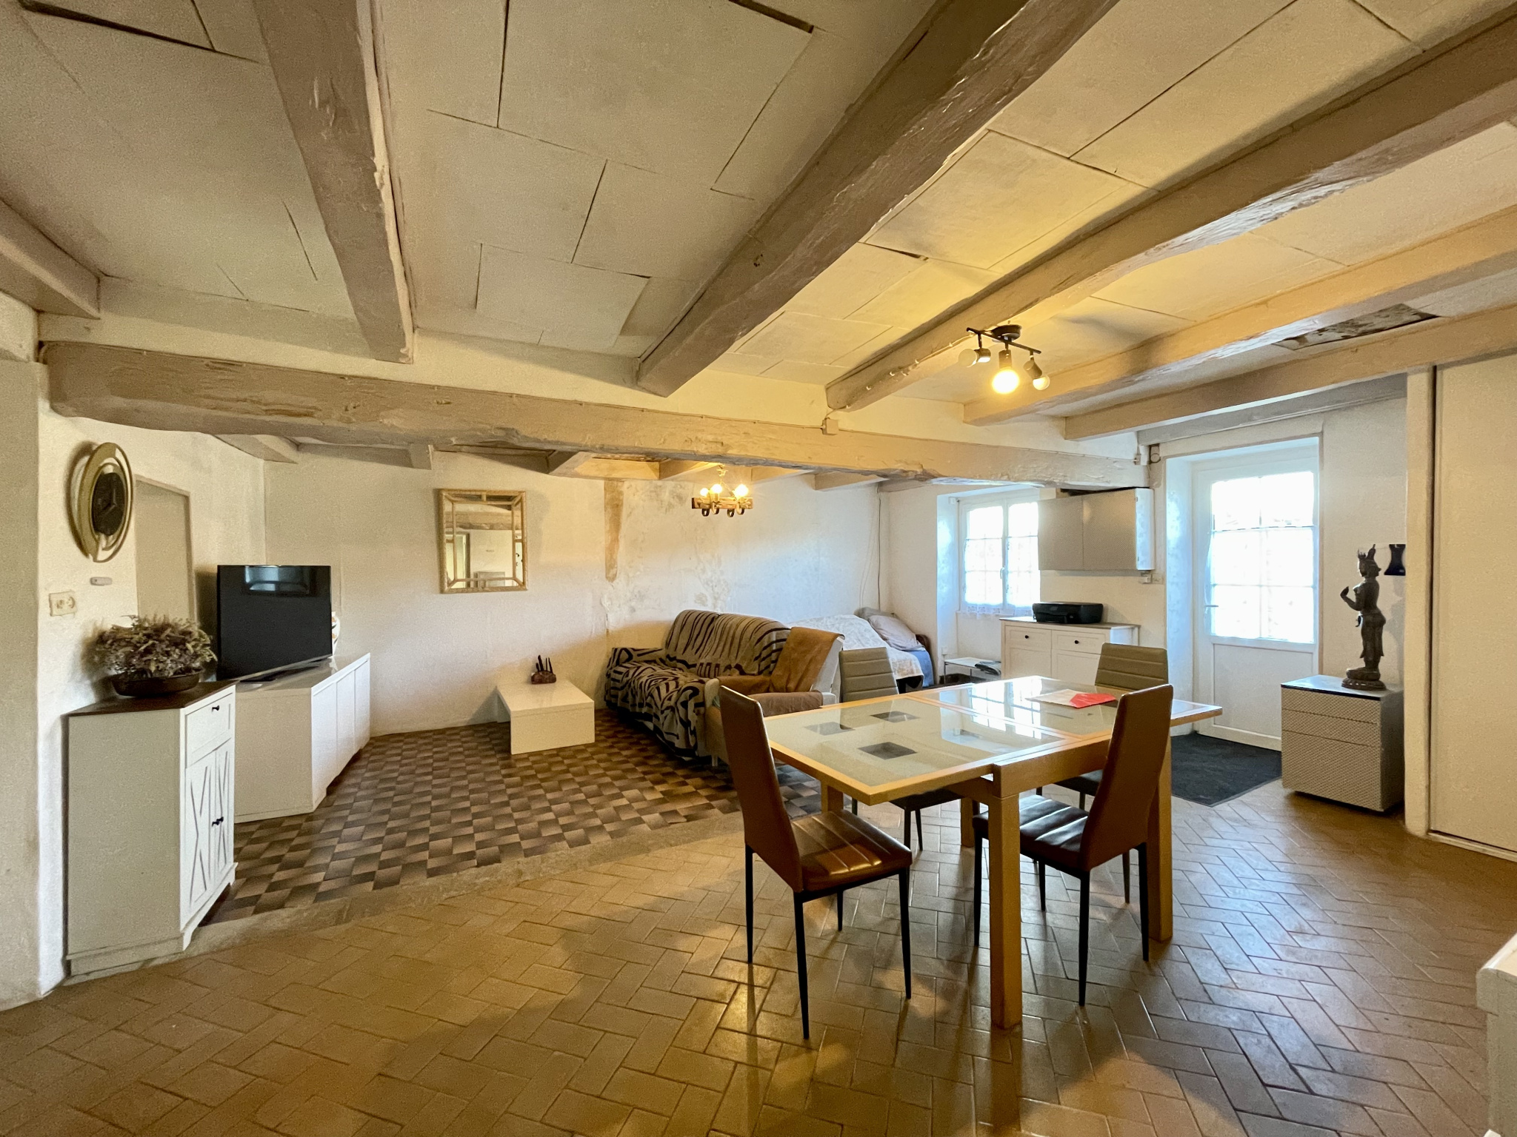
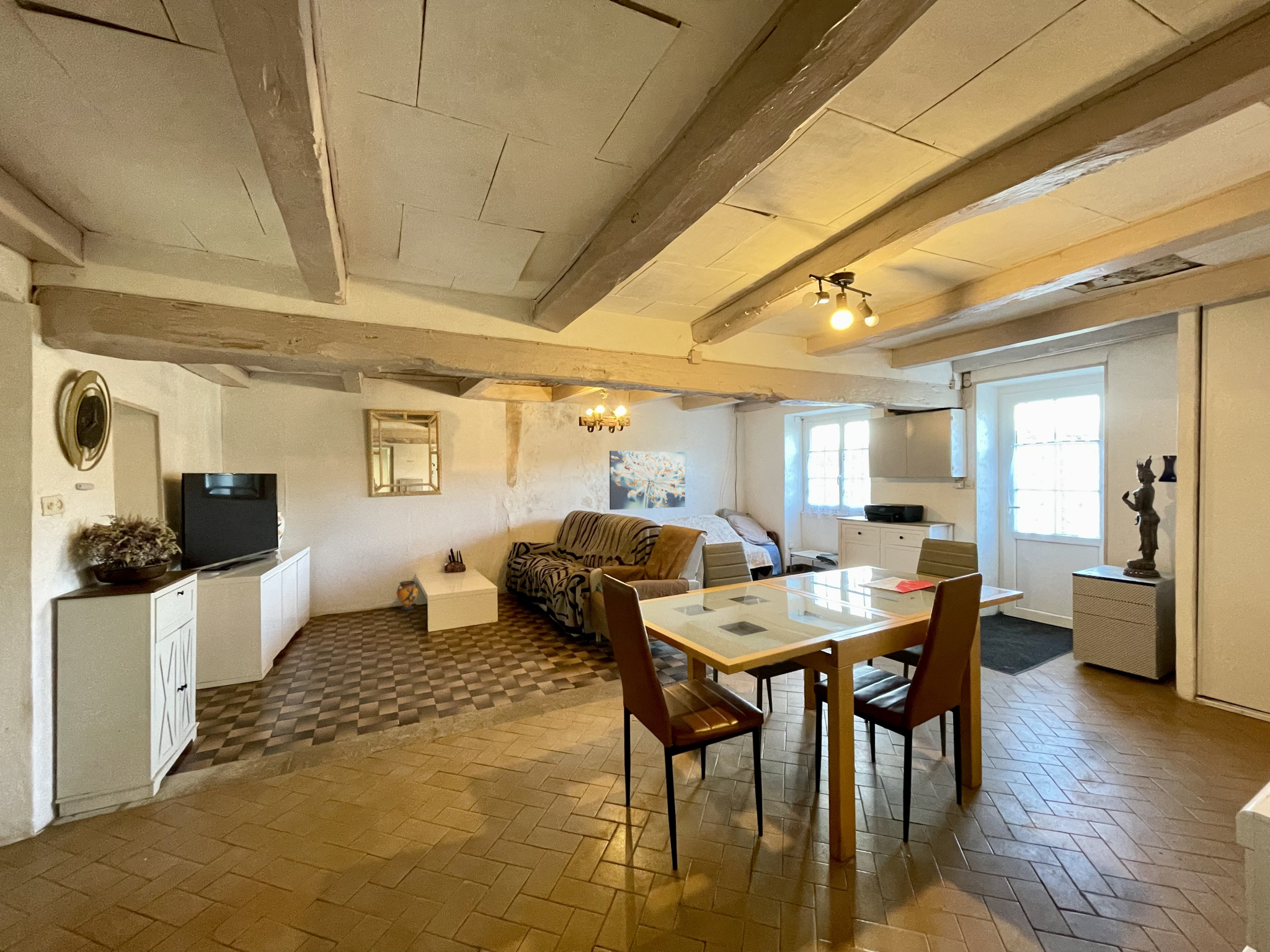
+ vase [396,580,419,610]
+ wall art [609,450,686,510]
